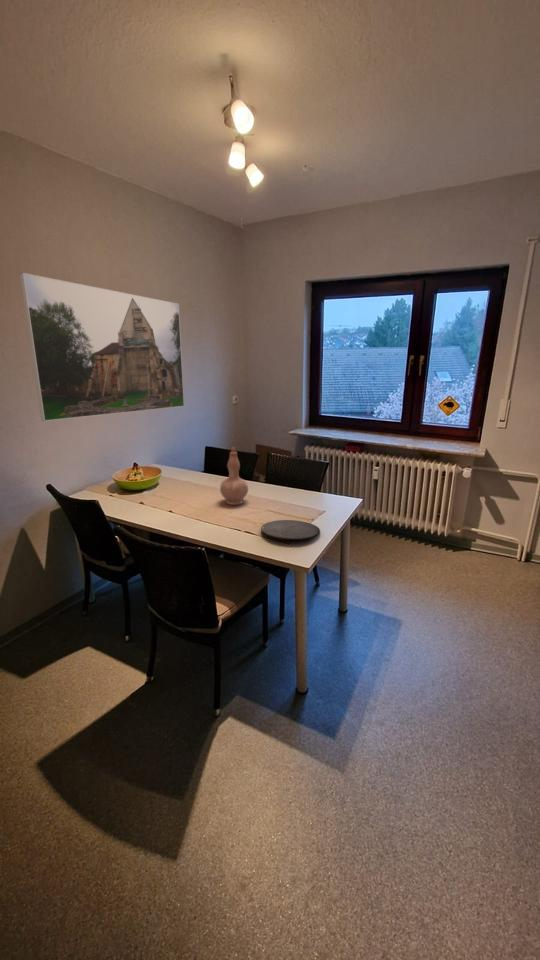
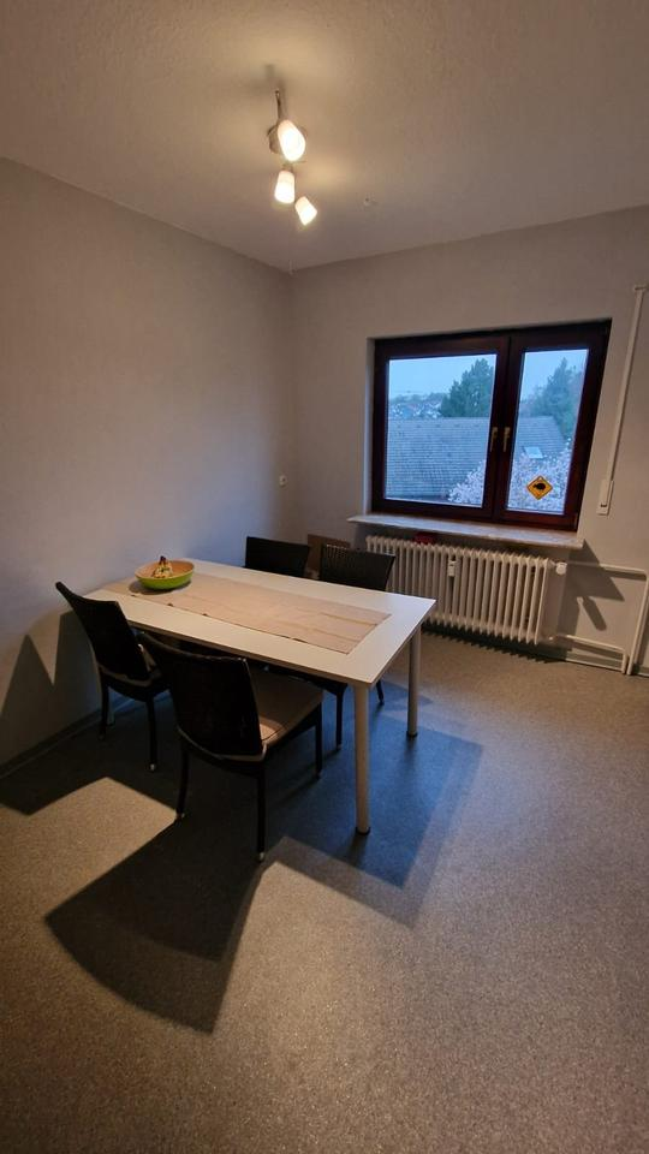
- vase [219,446,249,506]
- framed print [19,272,185,422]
- plate [260,519,321,541]
